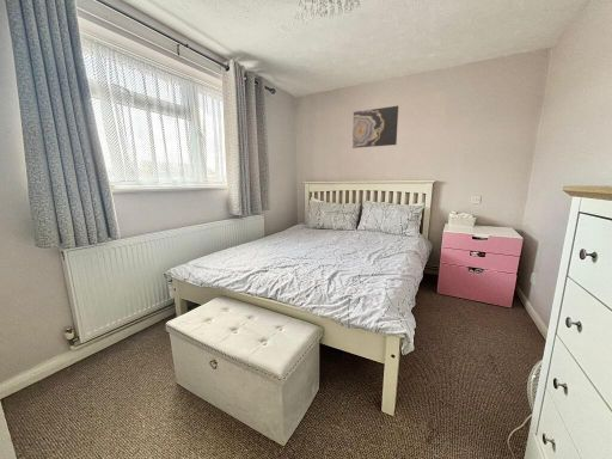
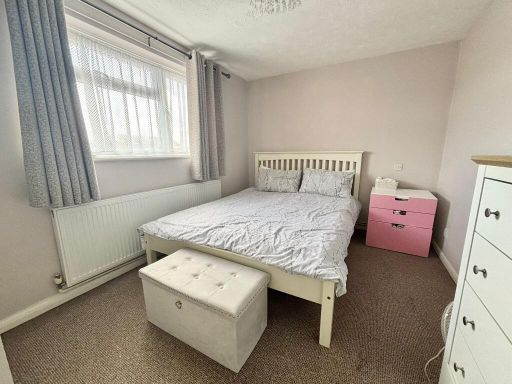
- wall art [351,105,399,149]
